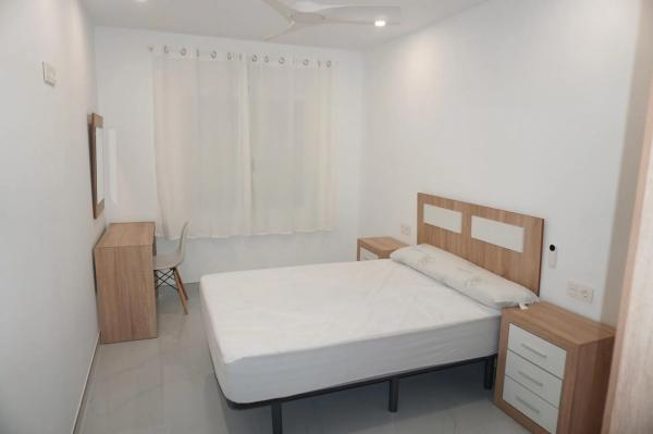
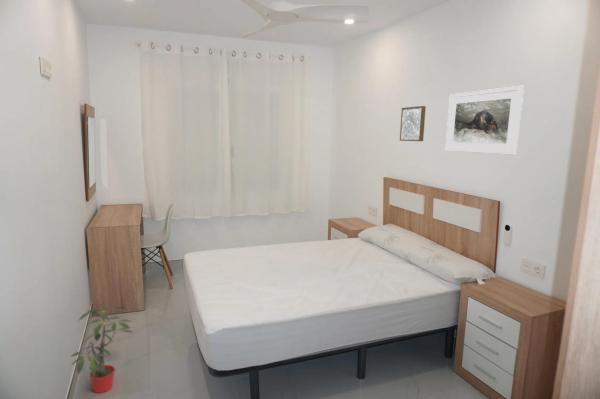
+ potted plant [70,306,135,394]
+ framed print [444,85,525,156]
+ wall art [399,105,427,142]
